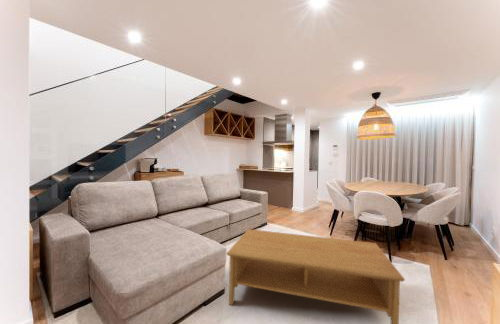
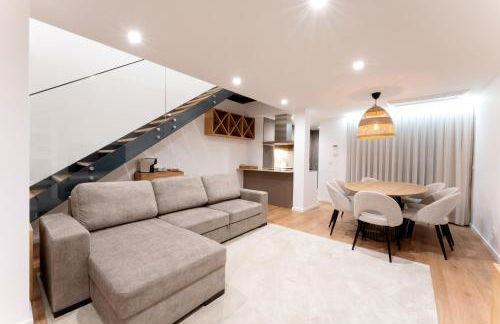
- coffee table [225,228,406,324]
